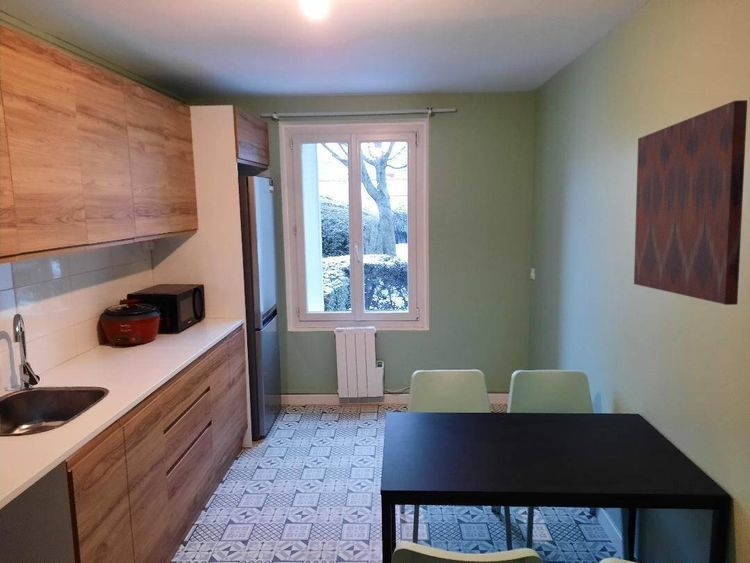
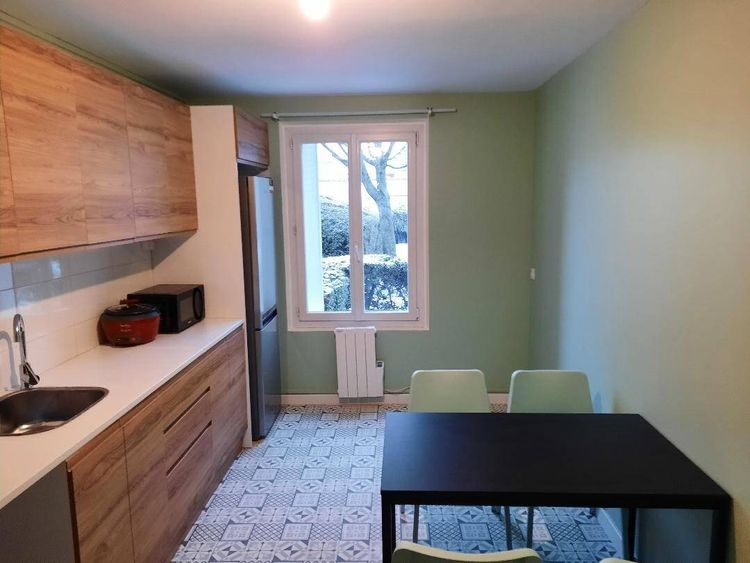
- wall art [633,99,748,306]
